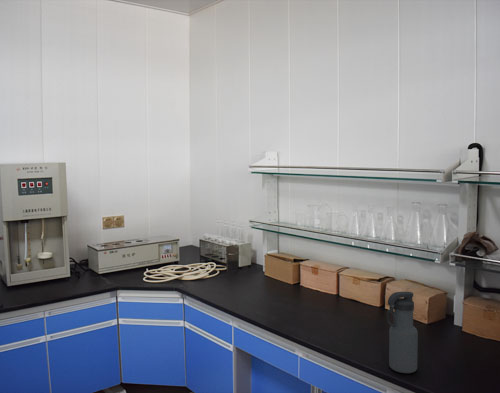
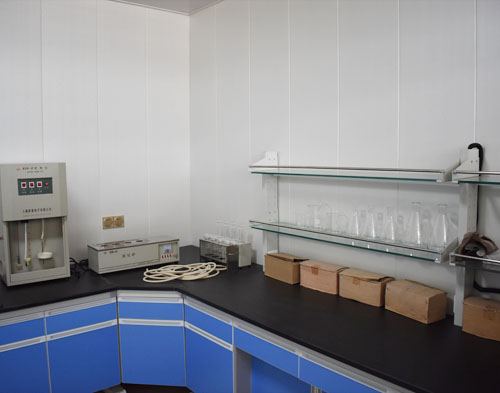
- water bottle [387,291,419,374]
